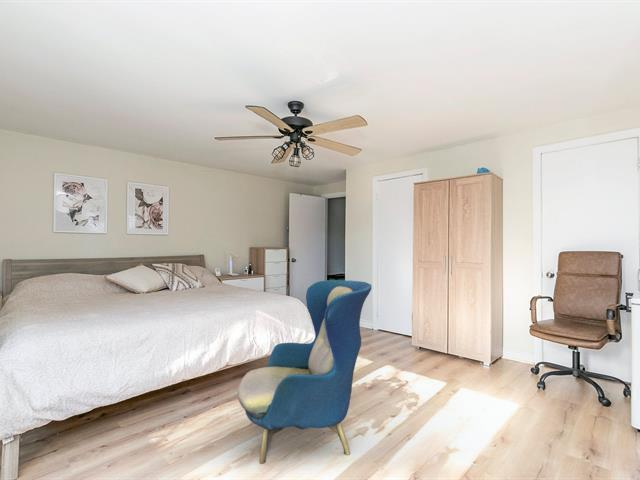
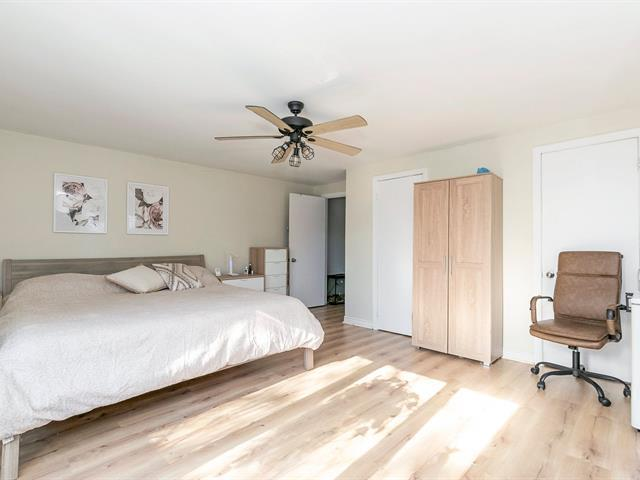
- armchair [237,279,372,465]
